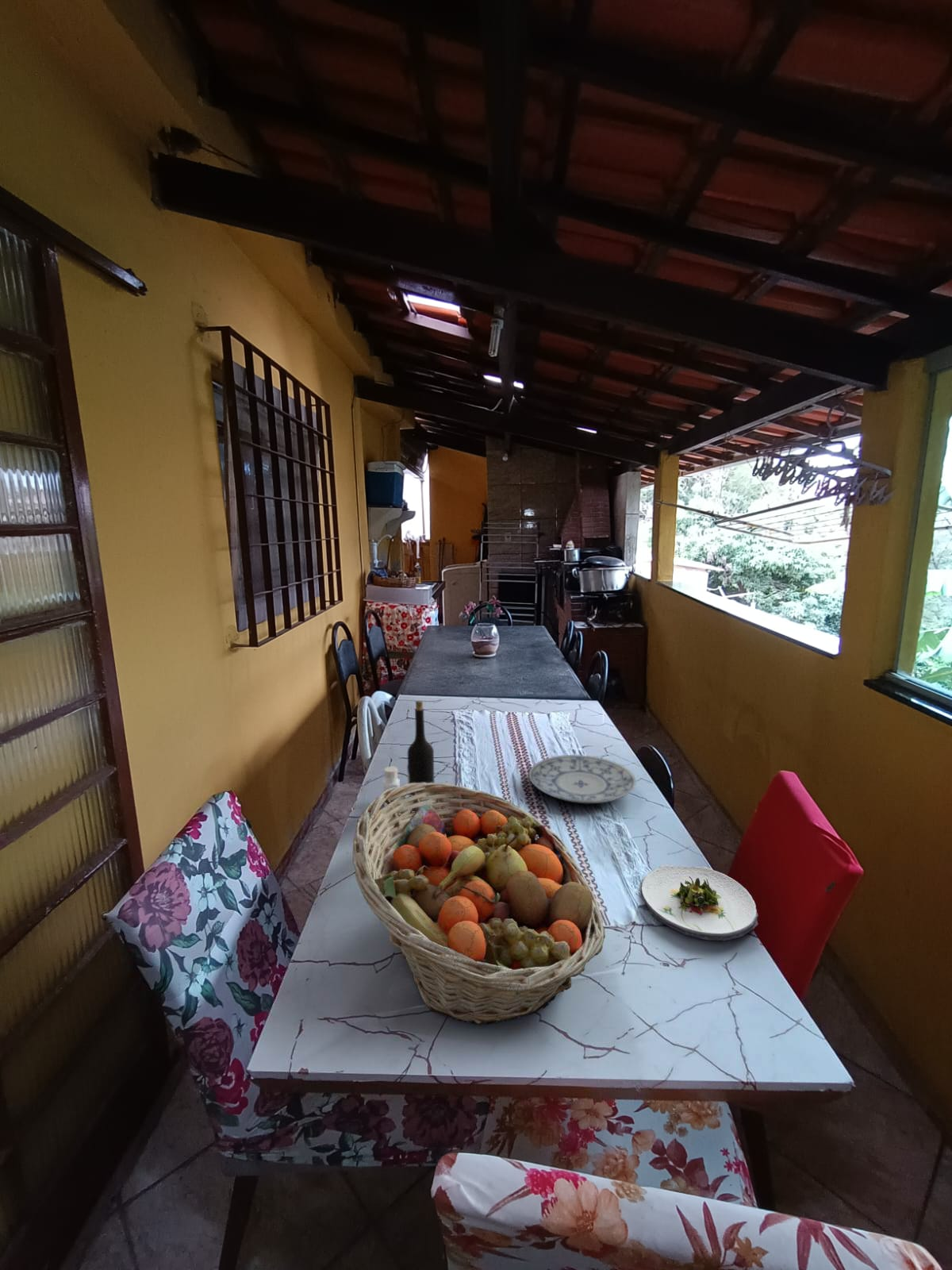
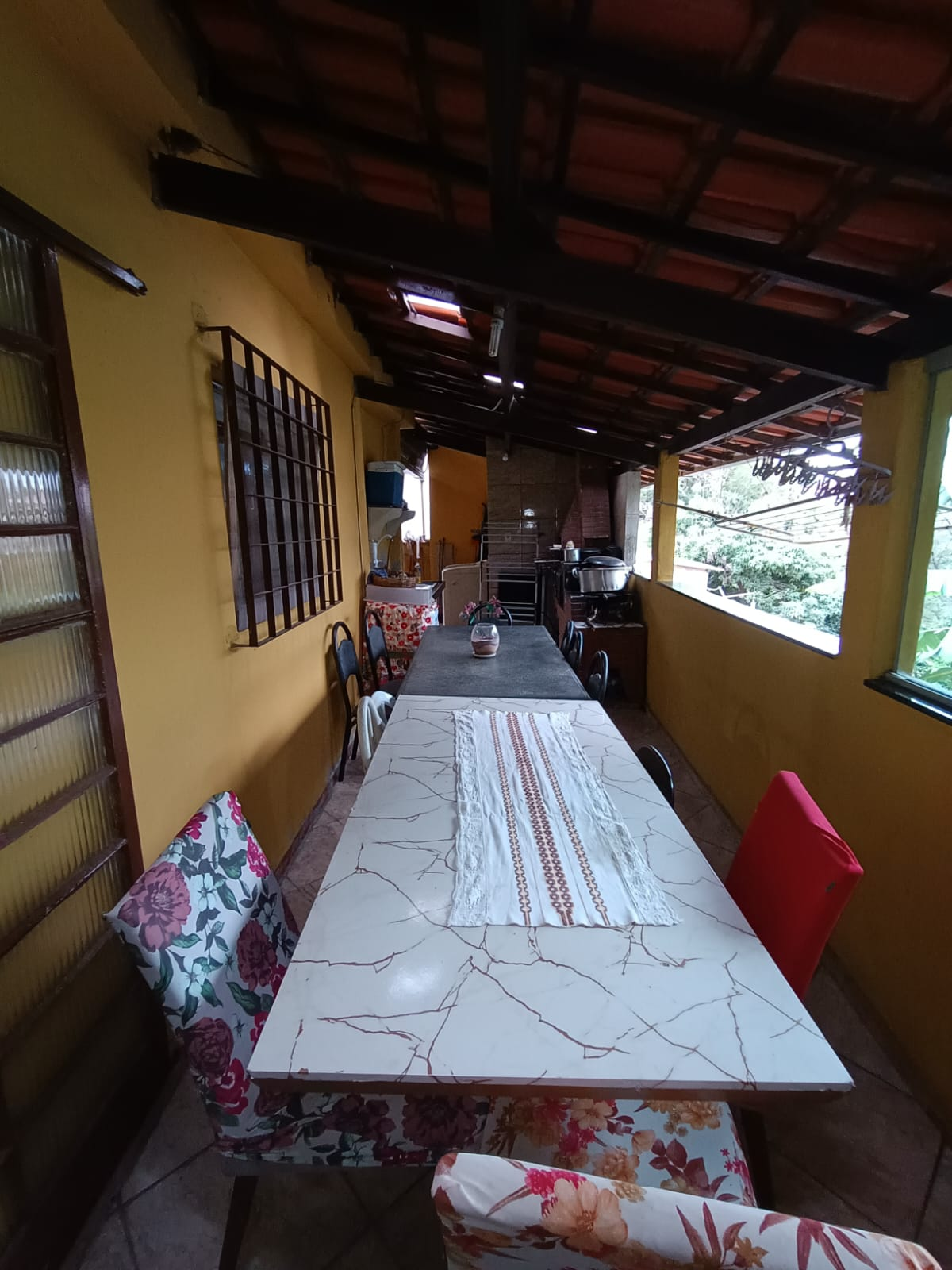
- plate [528,754,637,804]
- pepper shaker [382,766,401,806]
- salad plate [641,864,759,941]
- wine bottle [406,700,435,812]
- fruit basket [351,782,606,1026]
